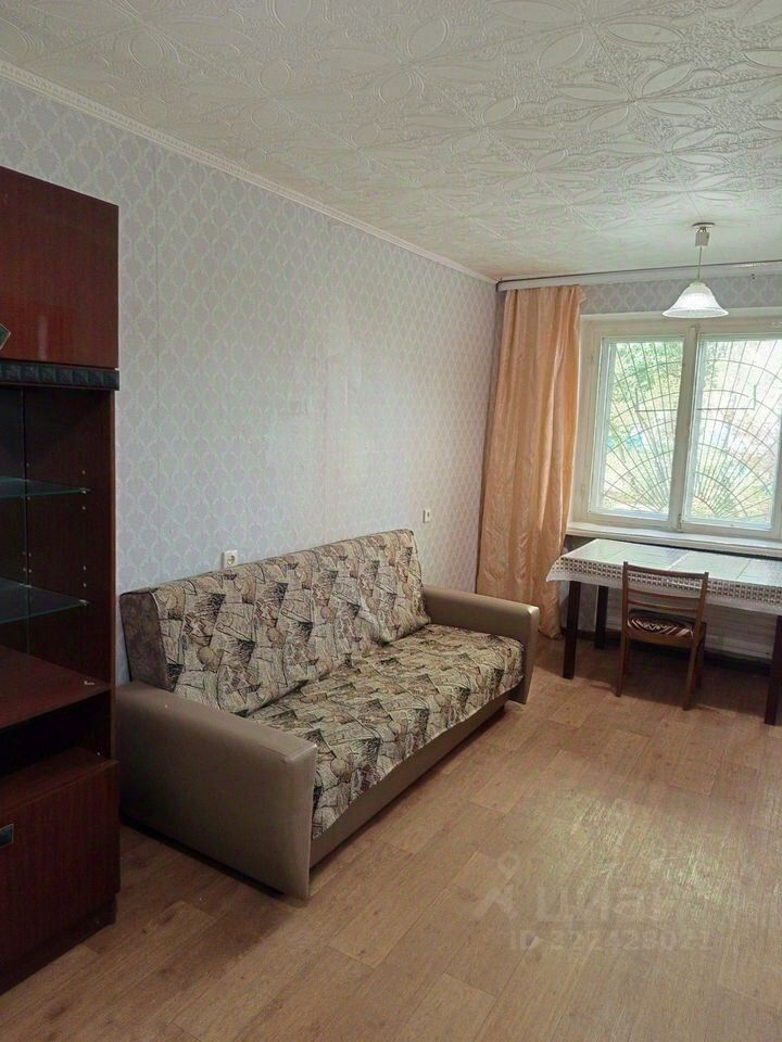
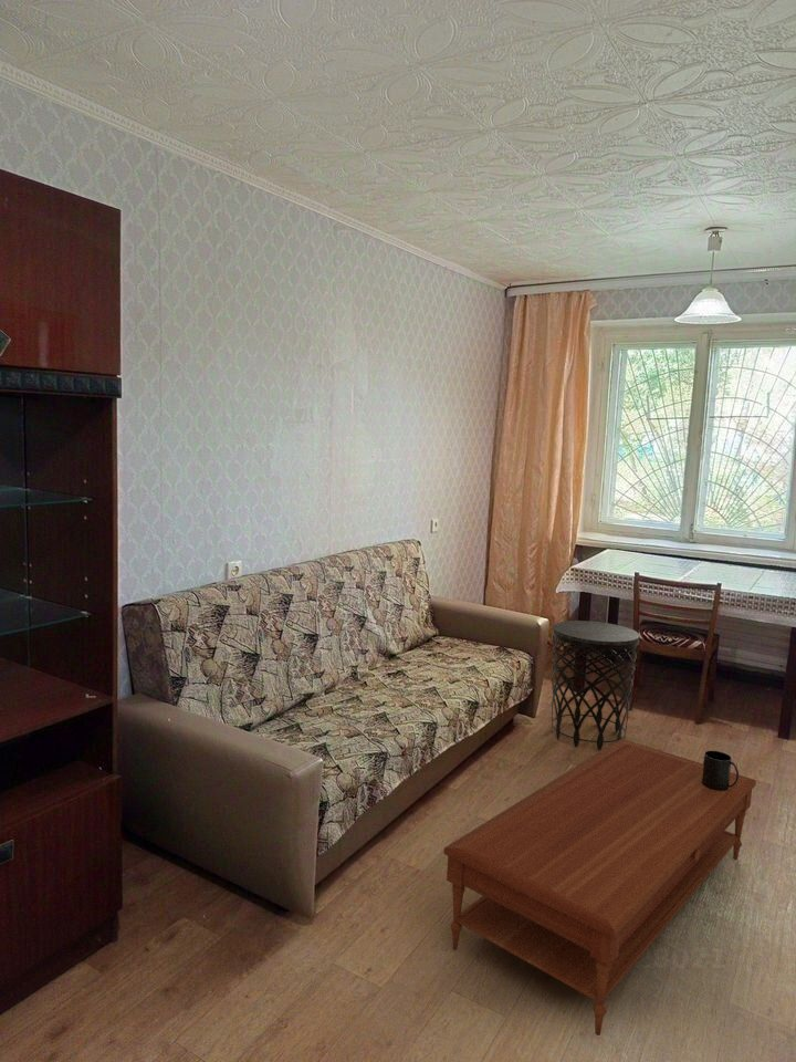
+ mug [702,750,740,791]
+ side table [551,620,641,751]
+ coffee table [443,738,757,1037]
